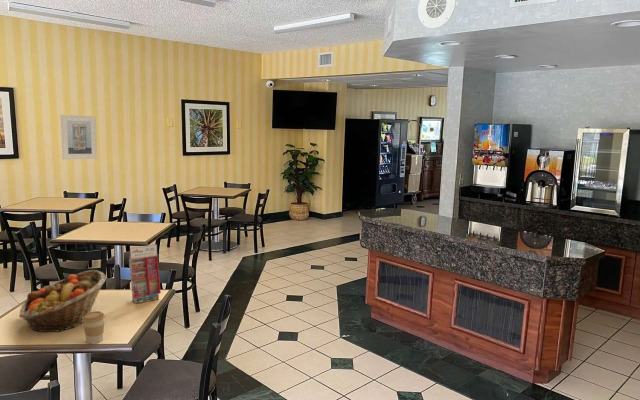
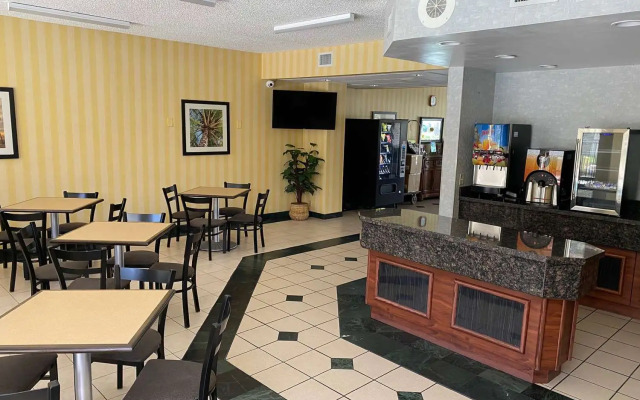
- gift box [128,243,162,305]
- coffee cup [83,310,106,344]
- fruit basket [18,269,107,333]
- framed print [60,114,98,160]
